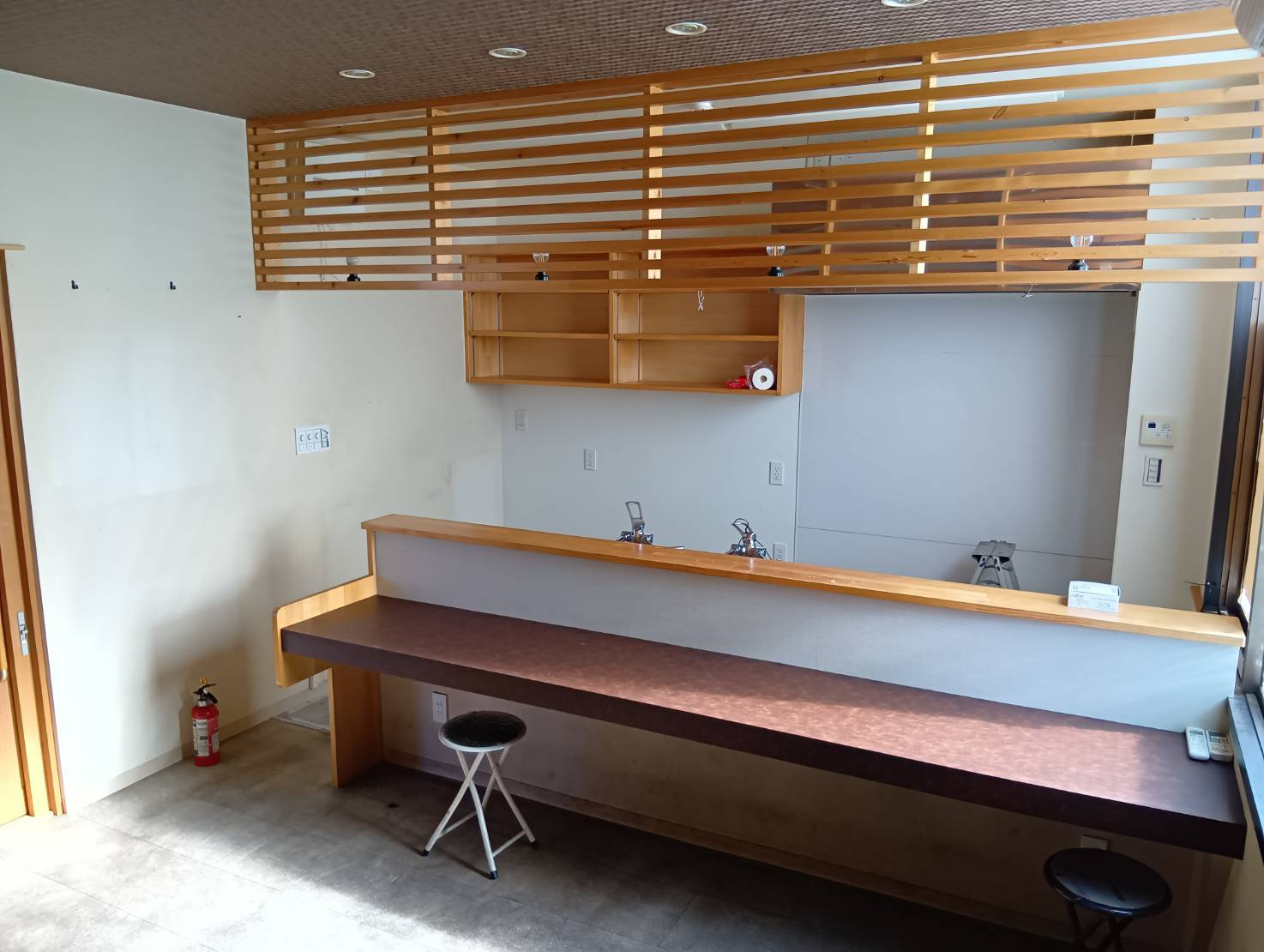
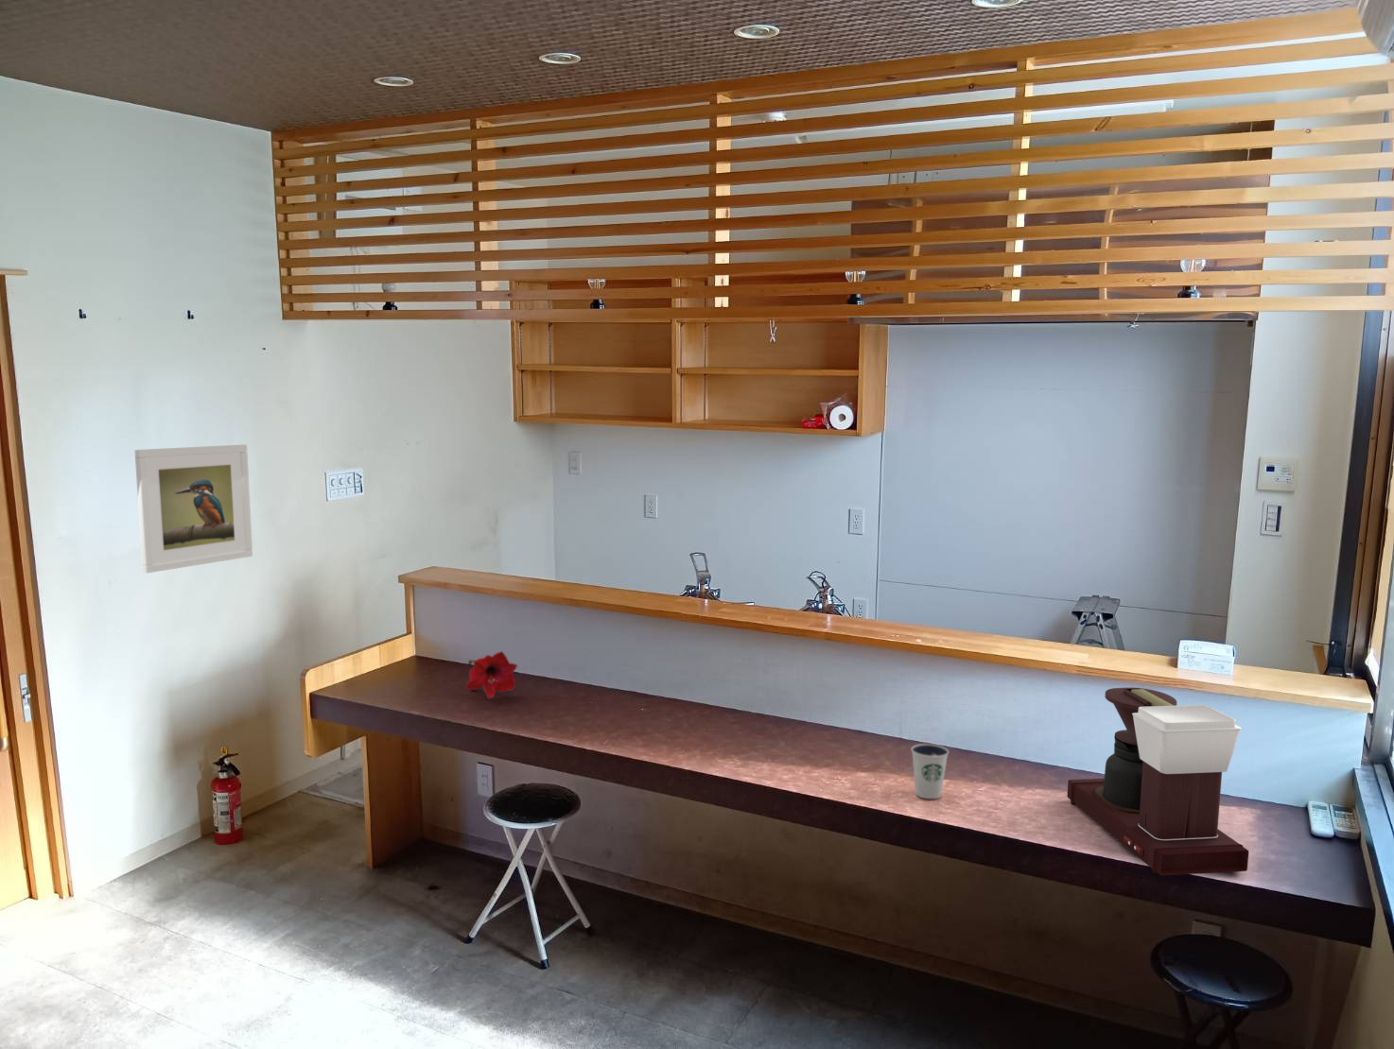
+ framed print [133,444,254,574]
+ flower [465,650,518,701]
+ coffee maker [1066,688,1250,876]
+ dixie cup [910,743,950,800]
